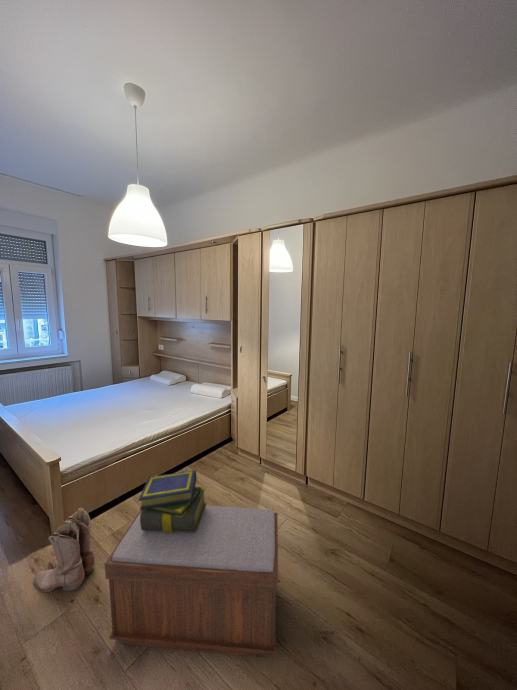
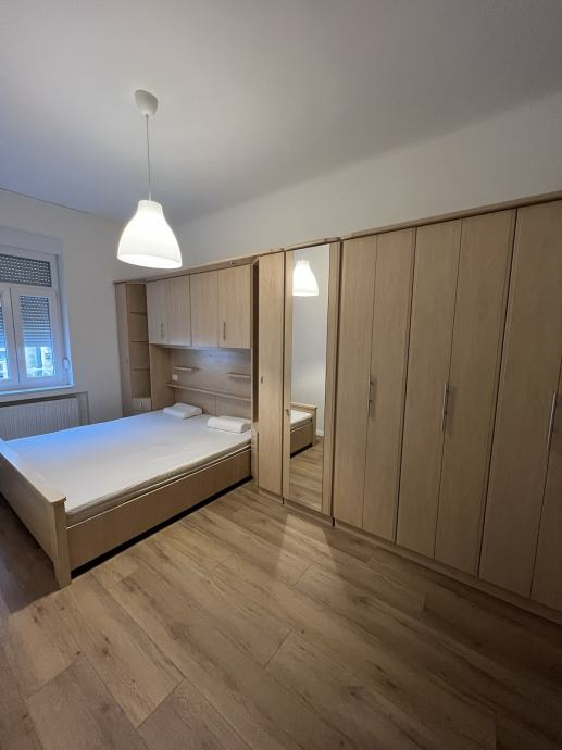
- stack of books [138,469,208,533]
- bench [104,505,279,658]
- boots [33,507,96,593]
